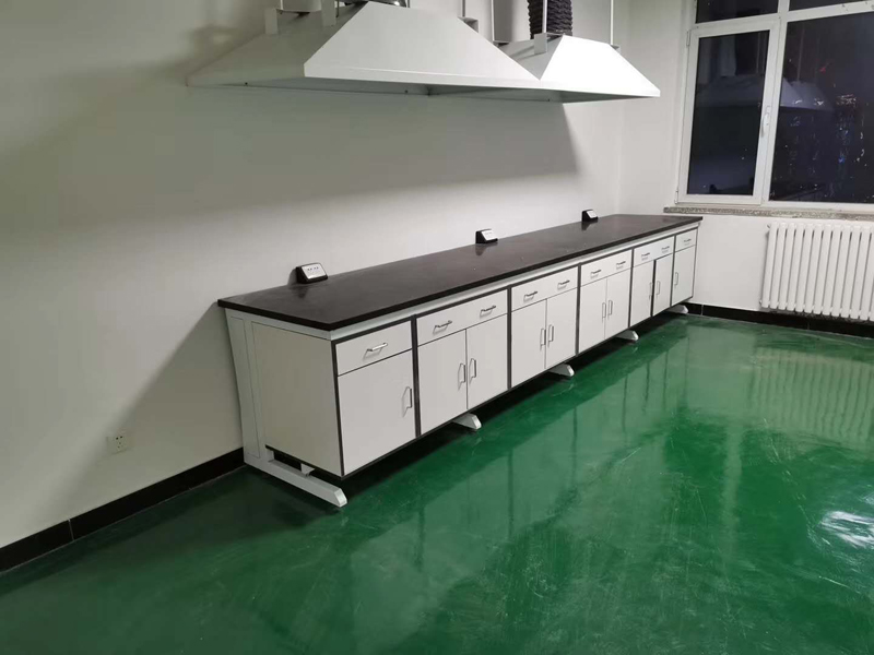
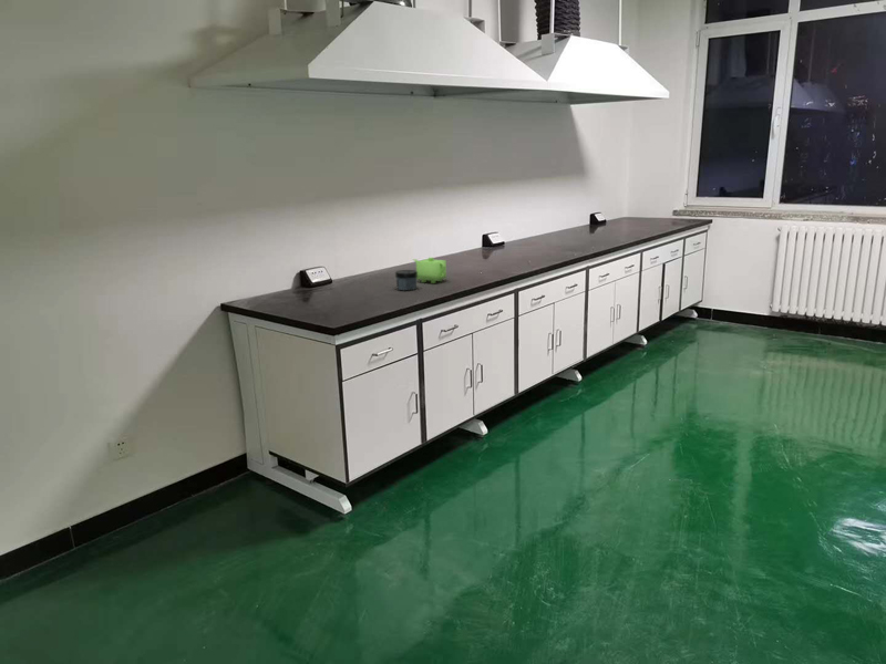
+ jar [394,269,418,291]
+ teapot [412,257,447,284]
